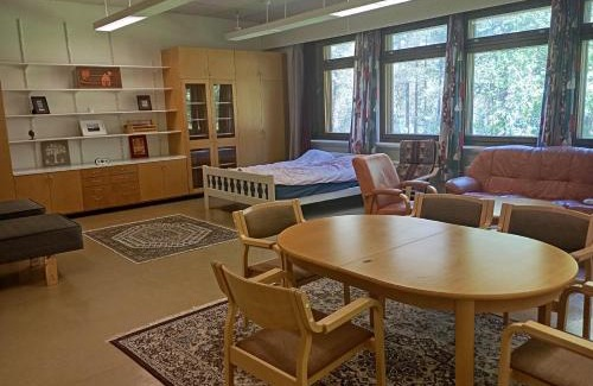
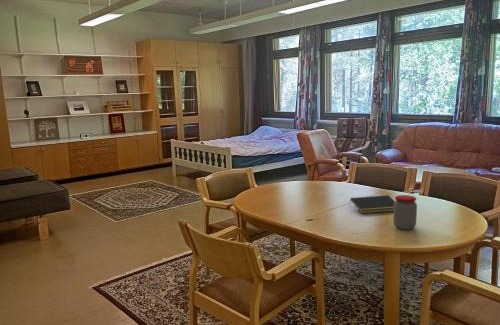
+ notepad [348,194,395,214]
+ jar [392,194,418,231]
